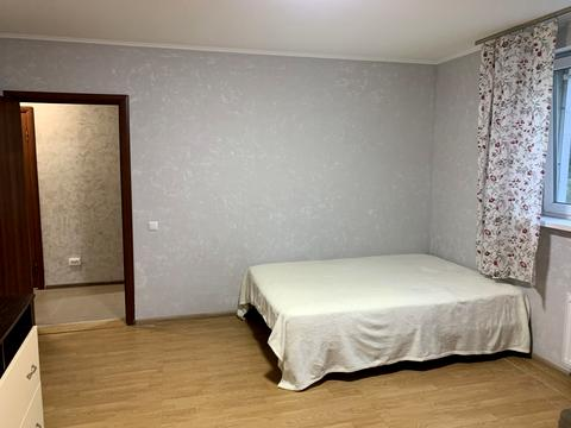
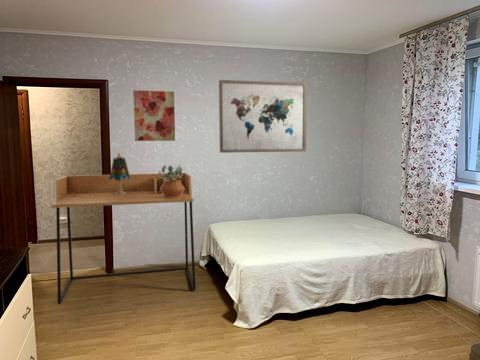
+ desk [51,172,196,305]
+ potted plant [158,163,185,198]
+ wall art [132,89,176,142]
+ wall art [218,79,308,154]
+ table lamp [109,152,131,195]
